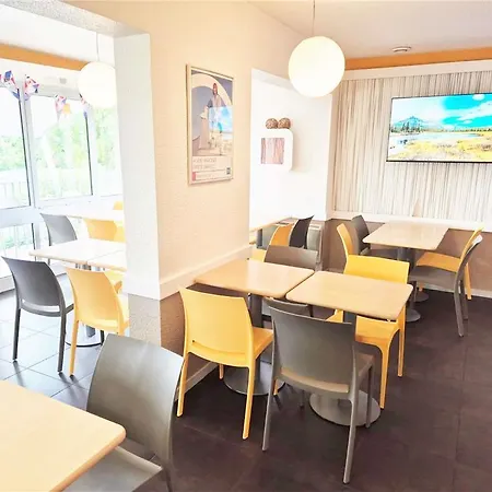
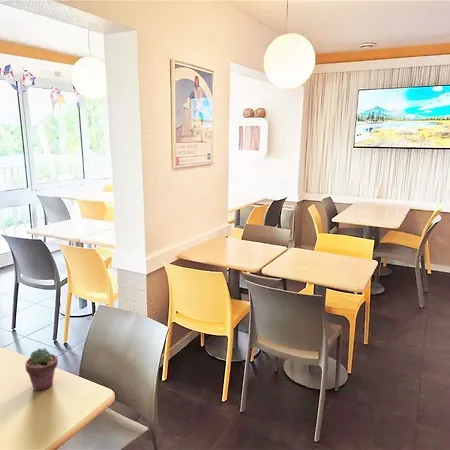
+ potted succulent [25,347,59,392]
